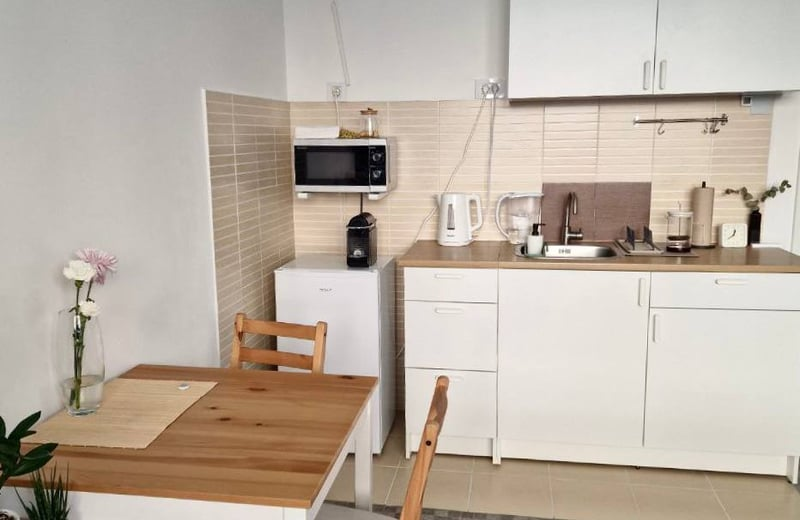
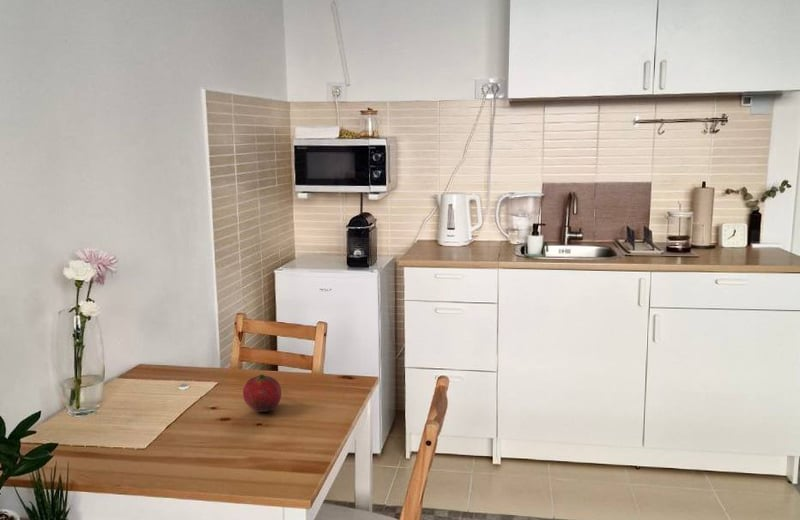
+ fruit [242,374,282,413]
